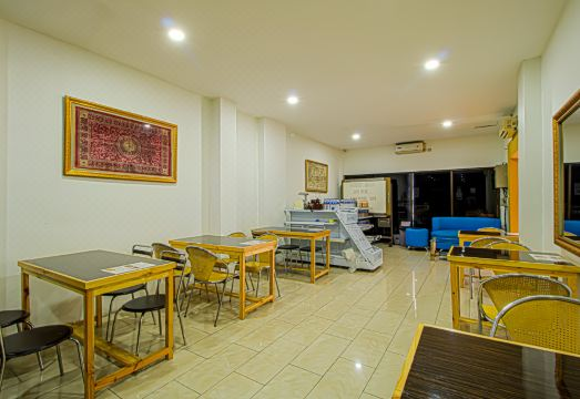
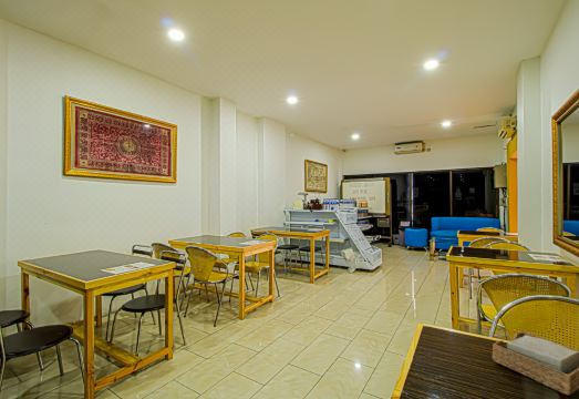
+ napkin holder [492,330,579,397]
